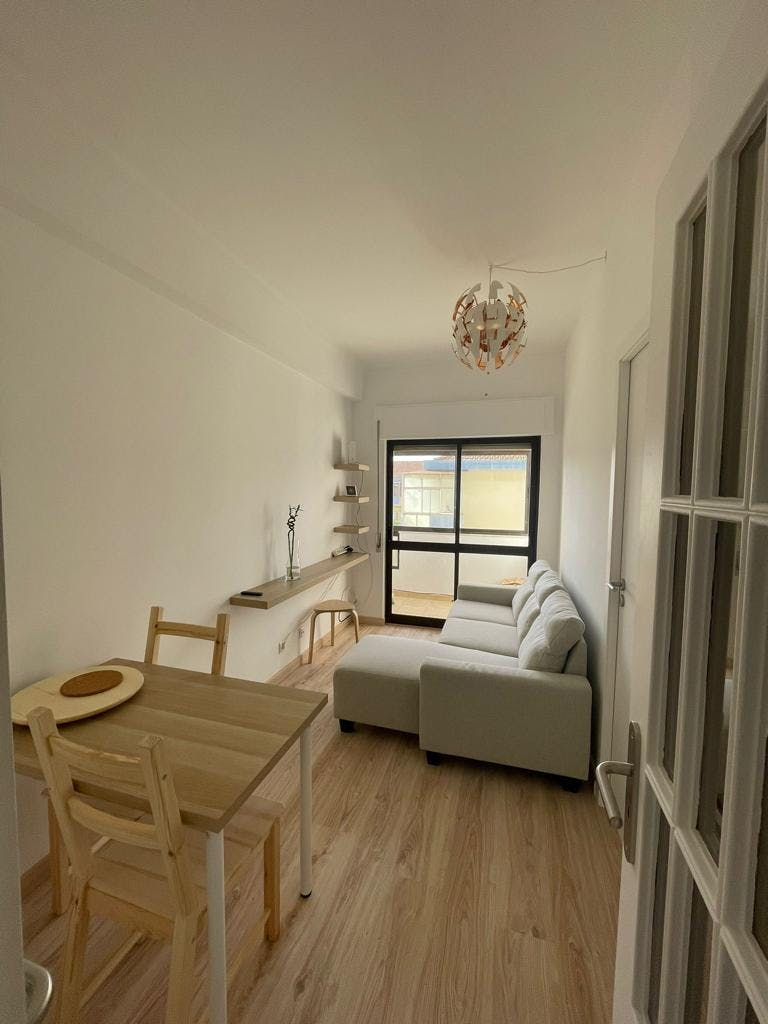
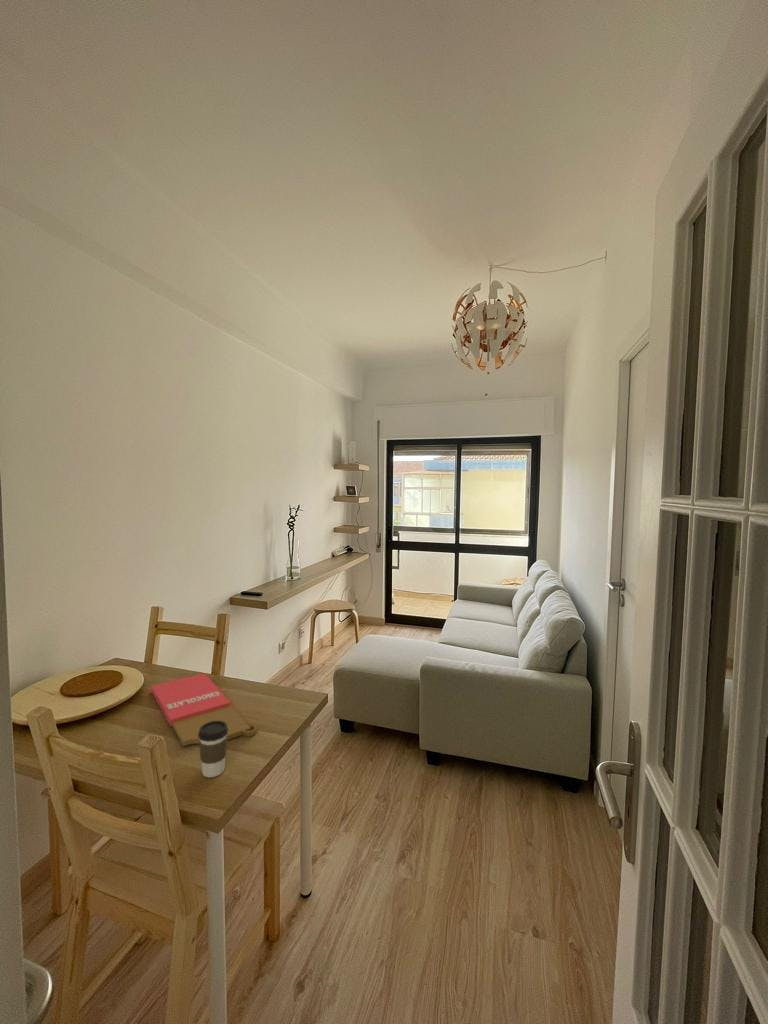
+ coffee cup [198,721,228,778]
+ cutting board [150,672,258,747]
